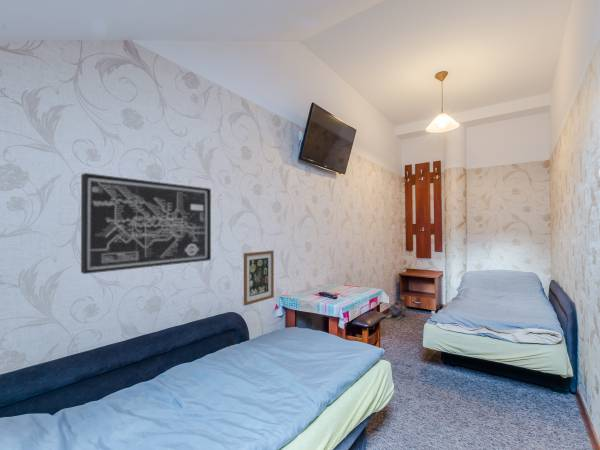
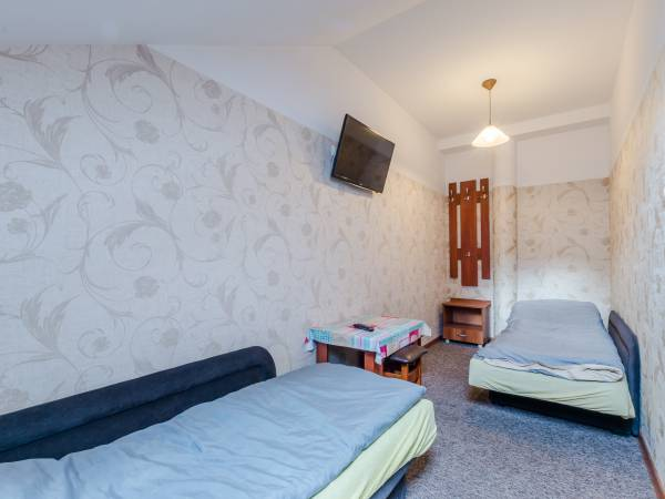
- wall art [243,250,275,307]
- waste bin [386,296,408,321]
- wall art [80,172,212,275]
